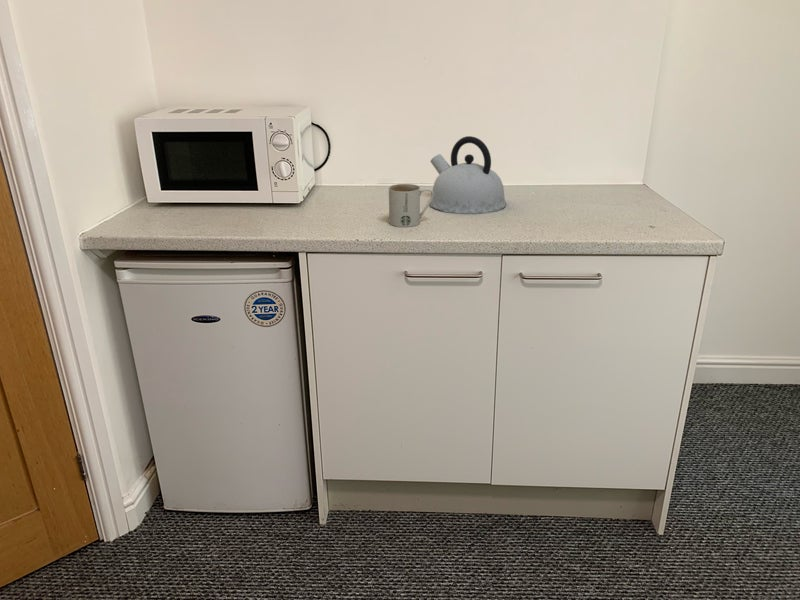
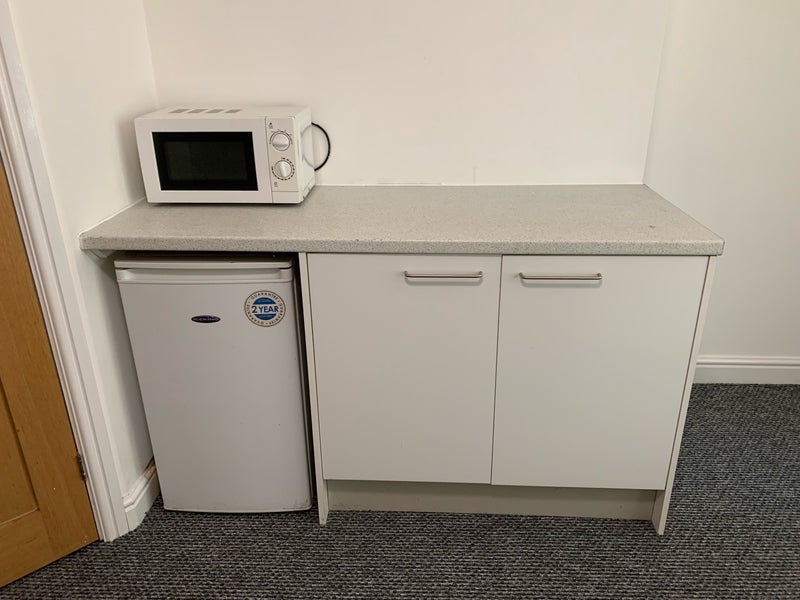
- mug [388,183,434,228]
- kettle [429,135,507,215]
